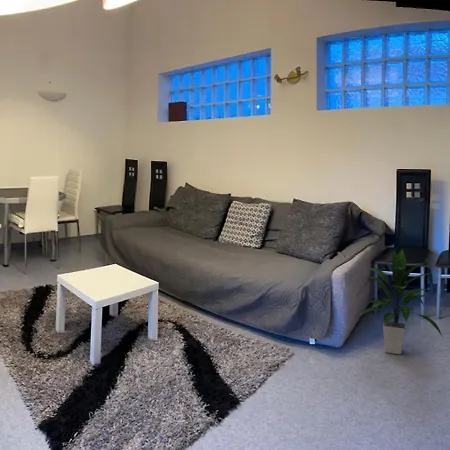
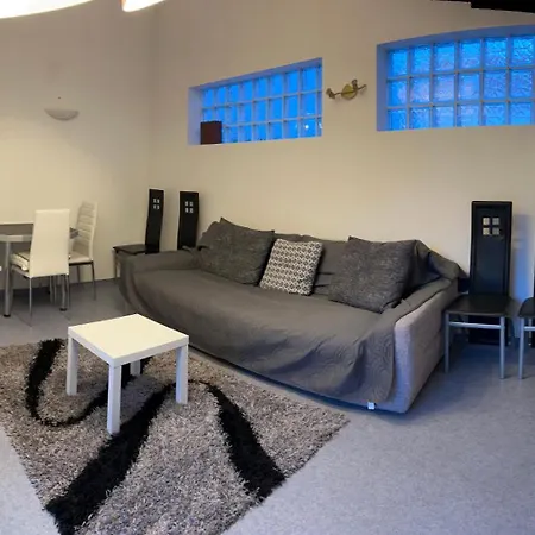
- indoor plant [359,248,444,355]
